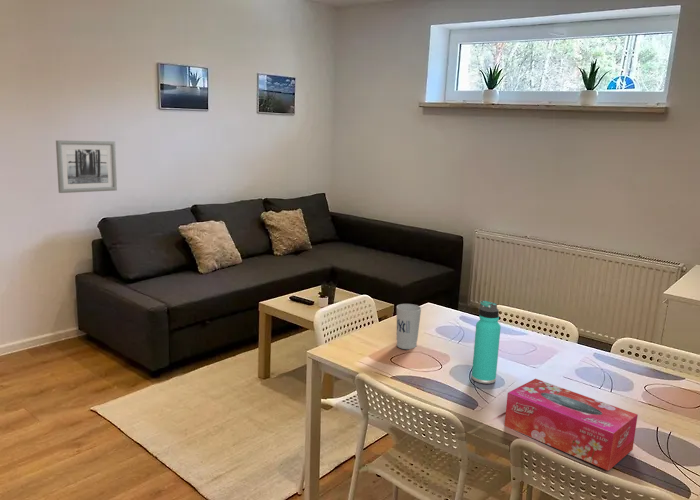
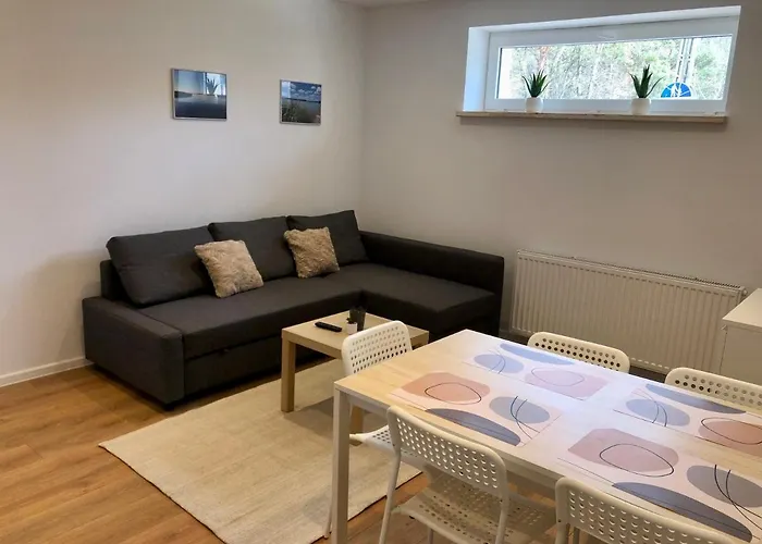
- tissue box [504,378,639,472]
- thermos bottle [471,300,502,385]
- wall art [55,139,118,194]
- cup [396,303,422,350]
